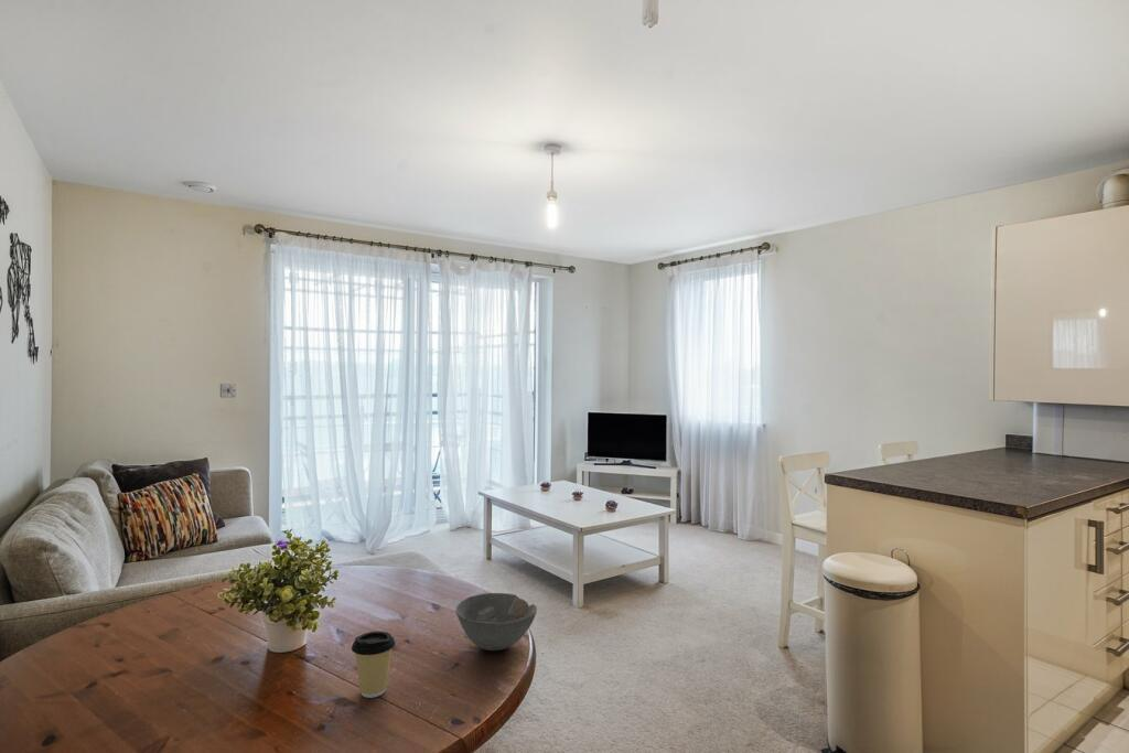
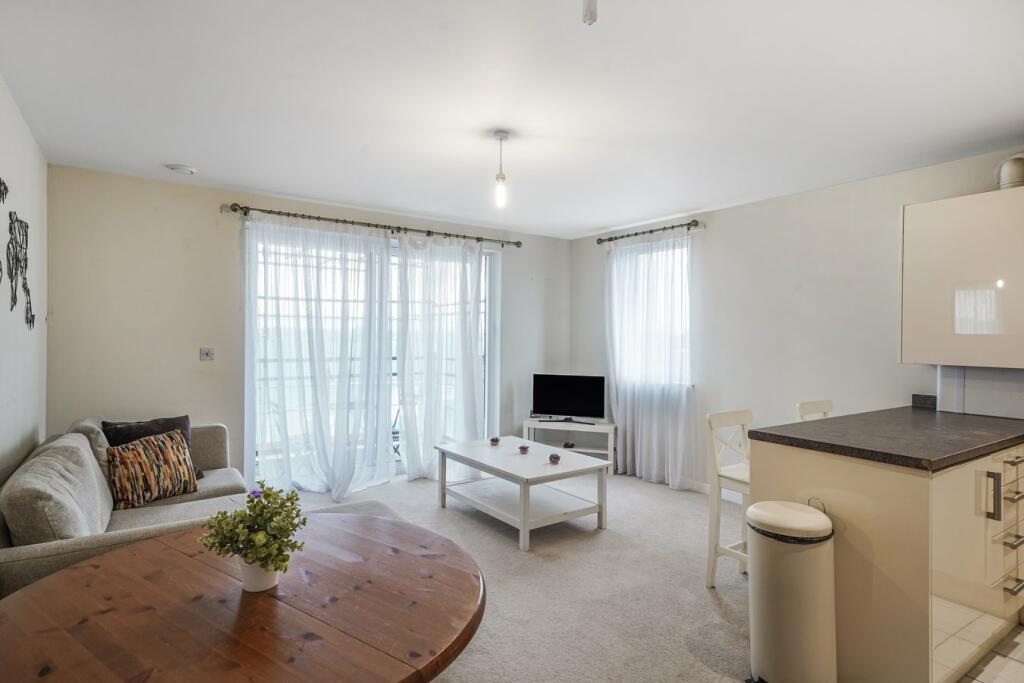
- coffee cup [351,631,396,699]
- bowl [454,592,538,652]
